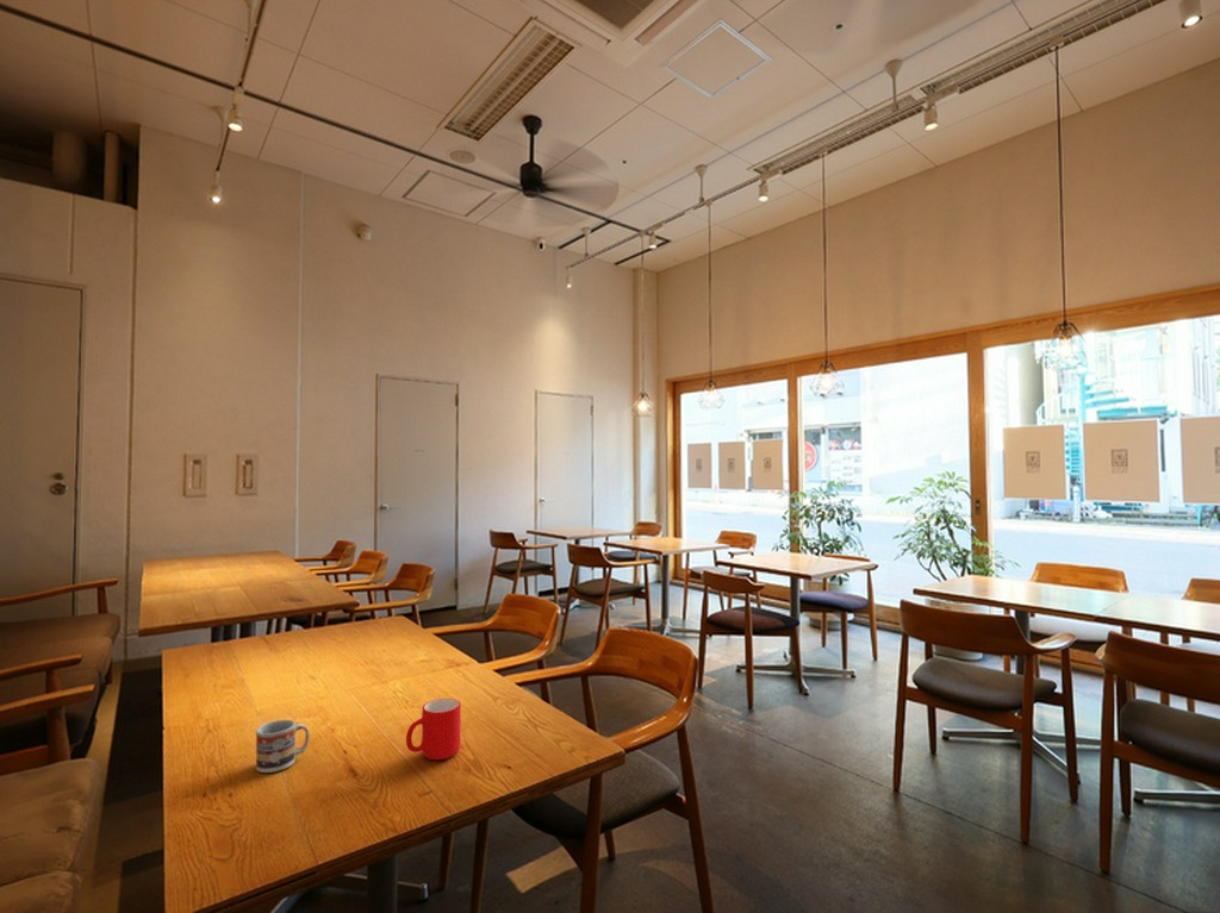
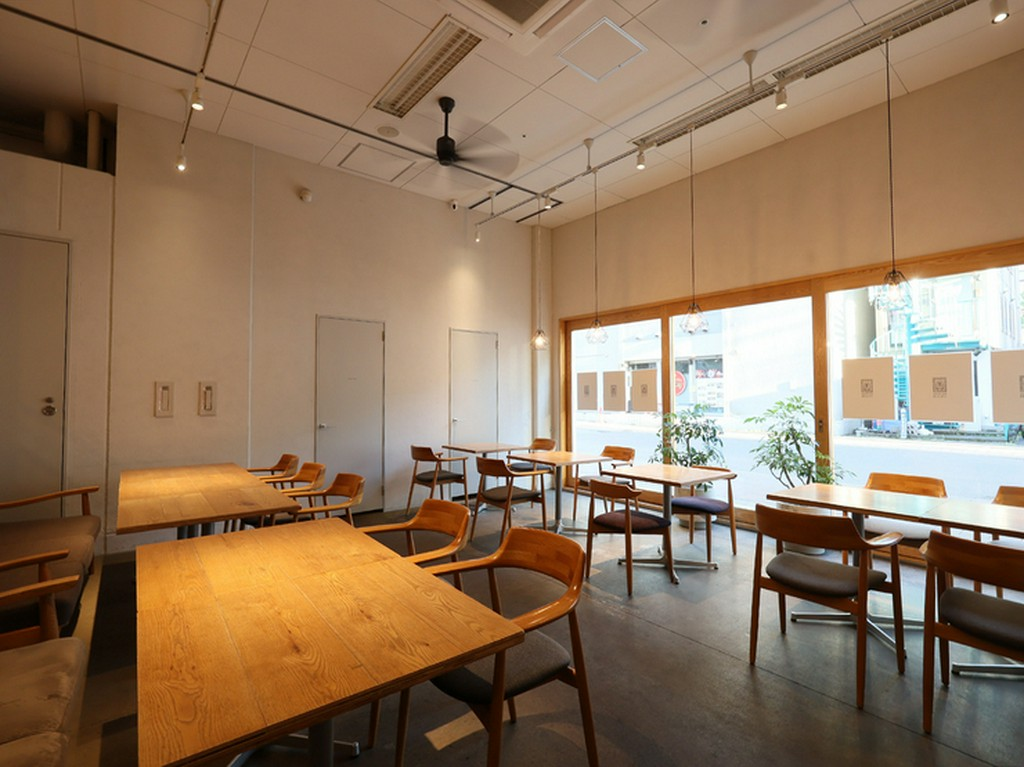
- cup [405,698,462,761]
- cup [255,719,311,774]
